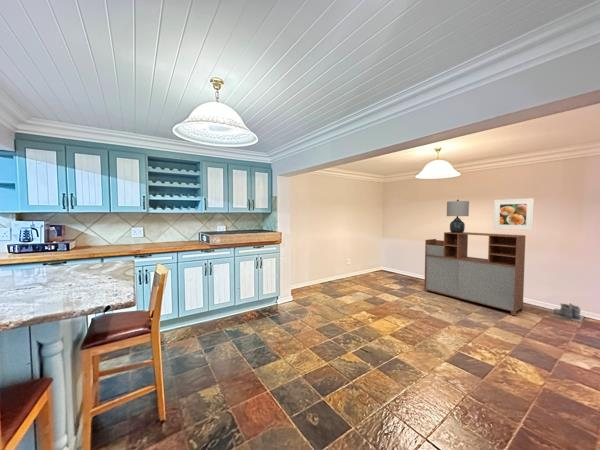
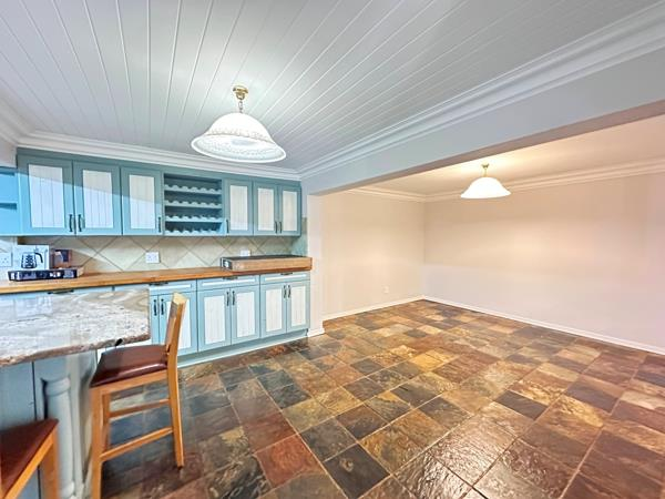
- lamp [446,199,470,233]
- boots [549,302,585,323]
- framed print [493,197,535,231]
- storage cabinet [423,231,526,316]
